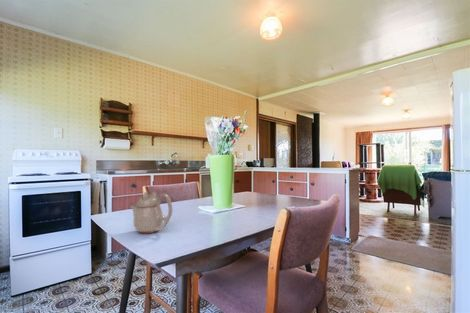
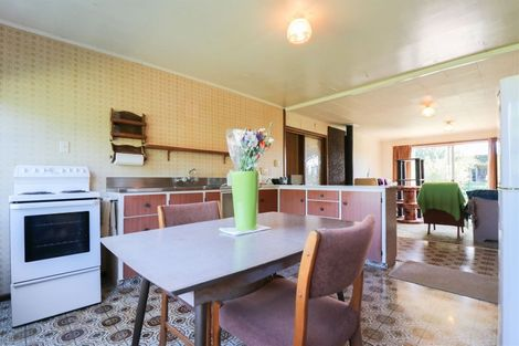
- teapot [129,190,173,234]
